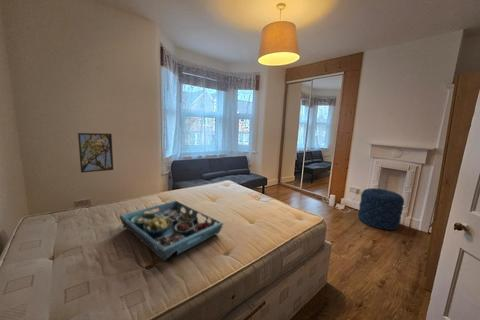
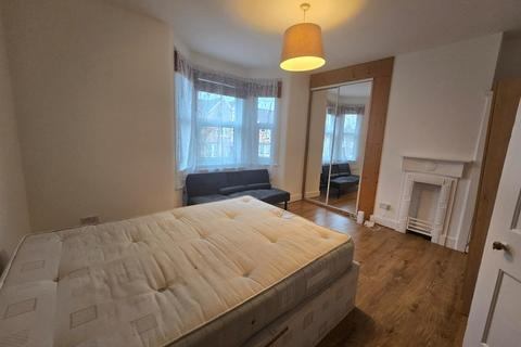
- pouf [357,187,405,231]
- serving tray [118,200,224,263]
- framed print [77,132,114,174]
